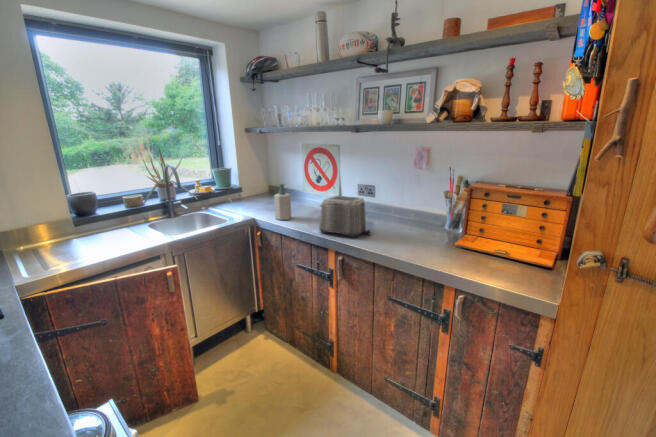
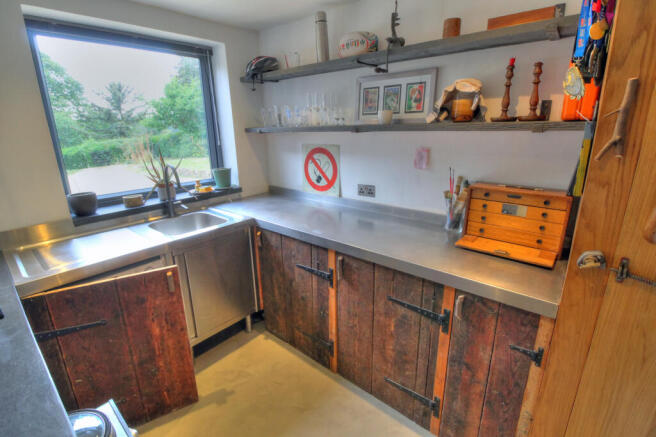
- soap bottle [273,183,292,221]
- toaster [318,195,372,238]
